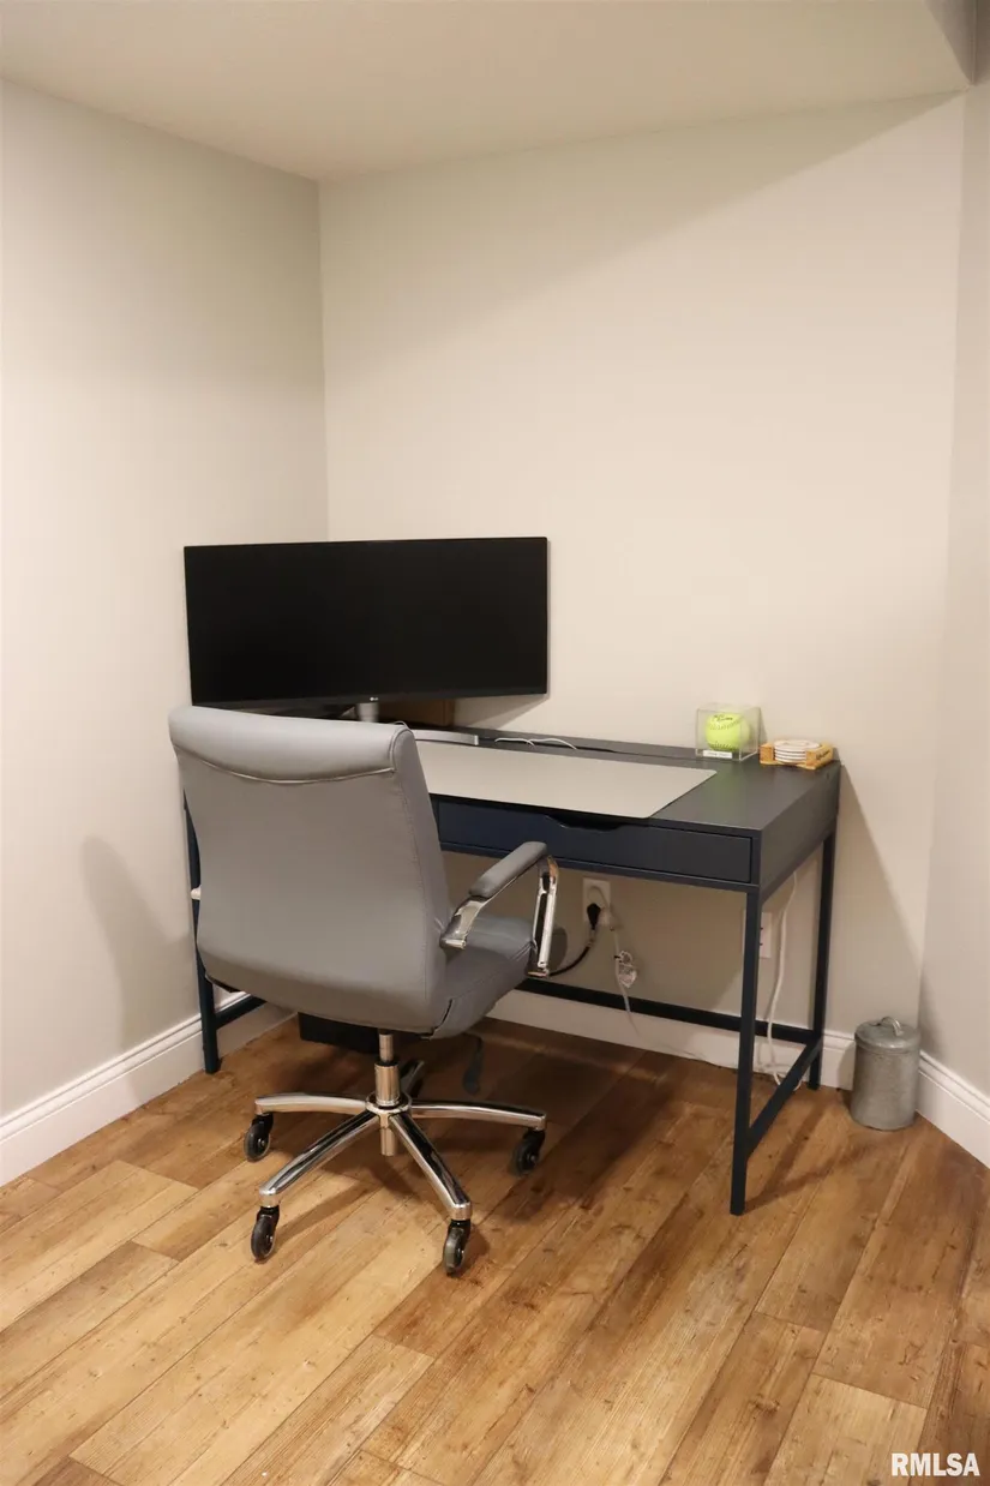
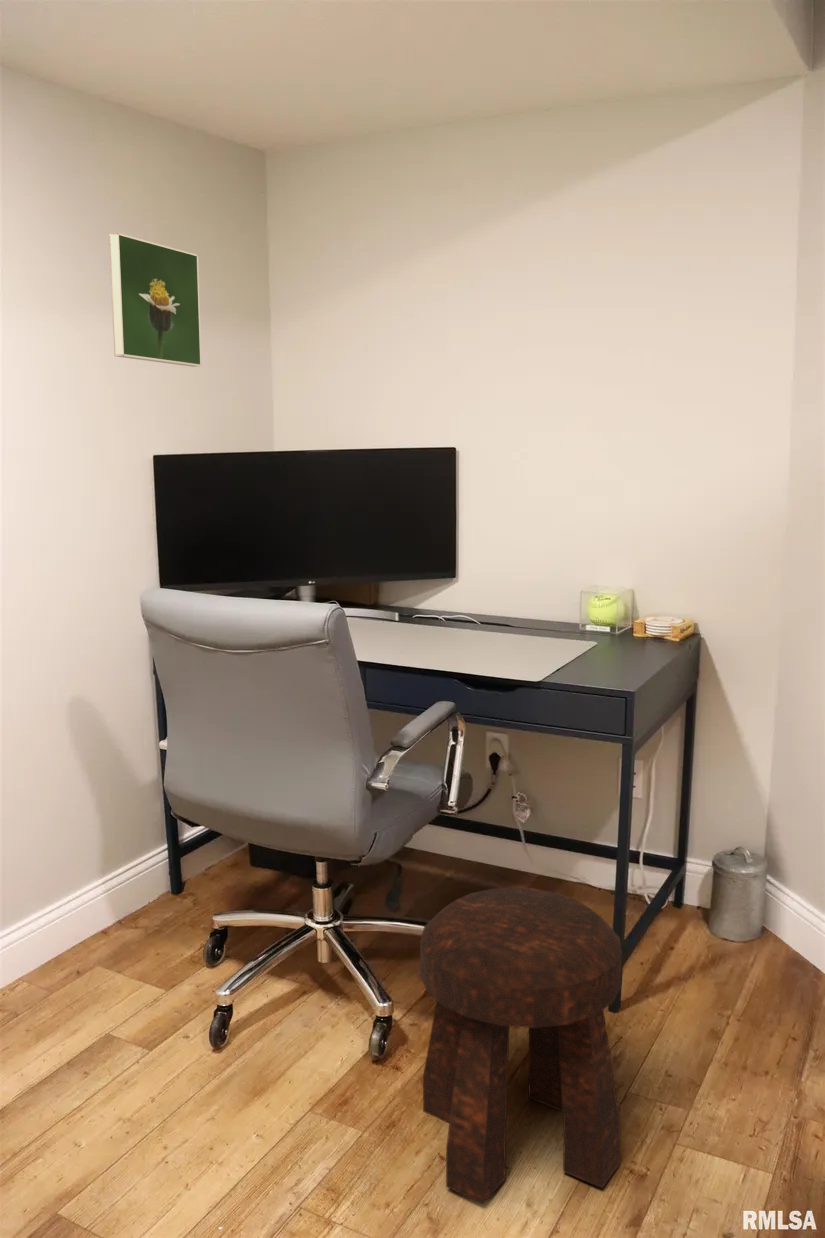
+ stool [419,886,623,1205]
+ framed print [108,232,203,368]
